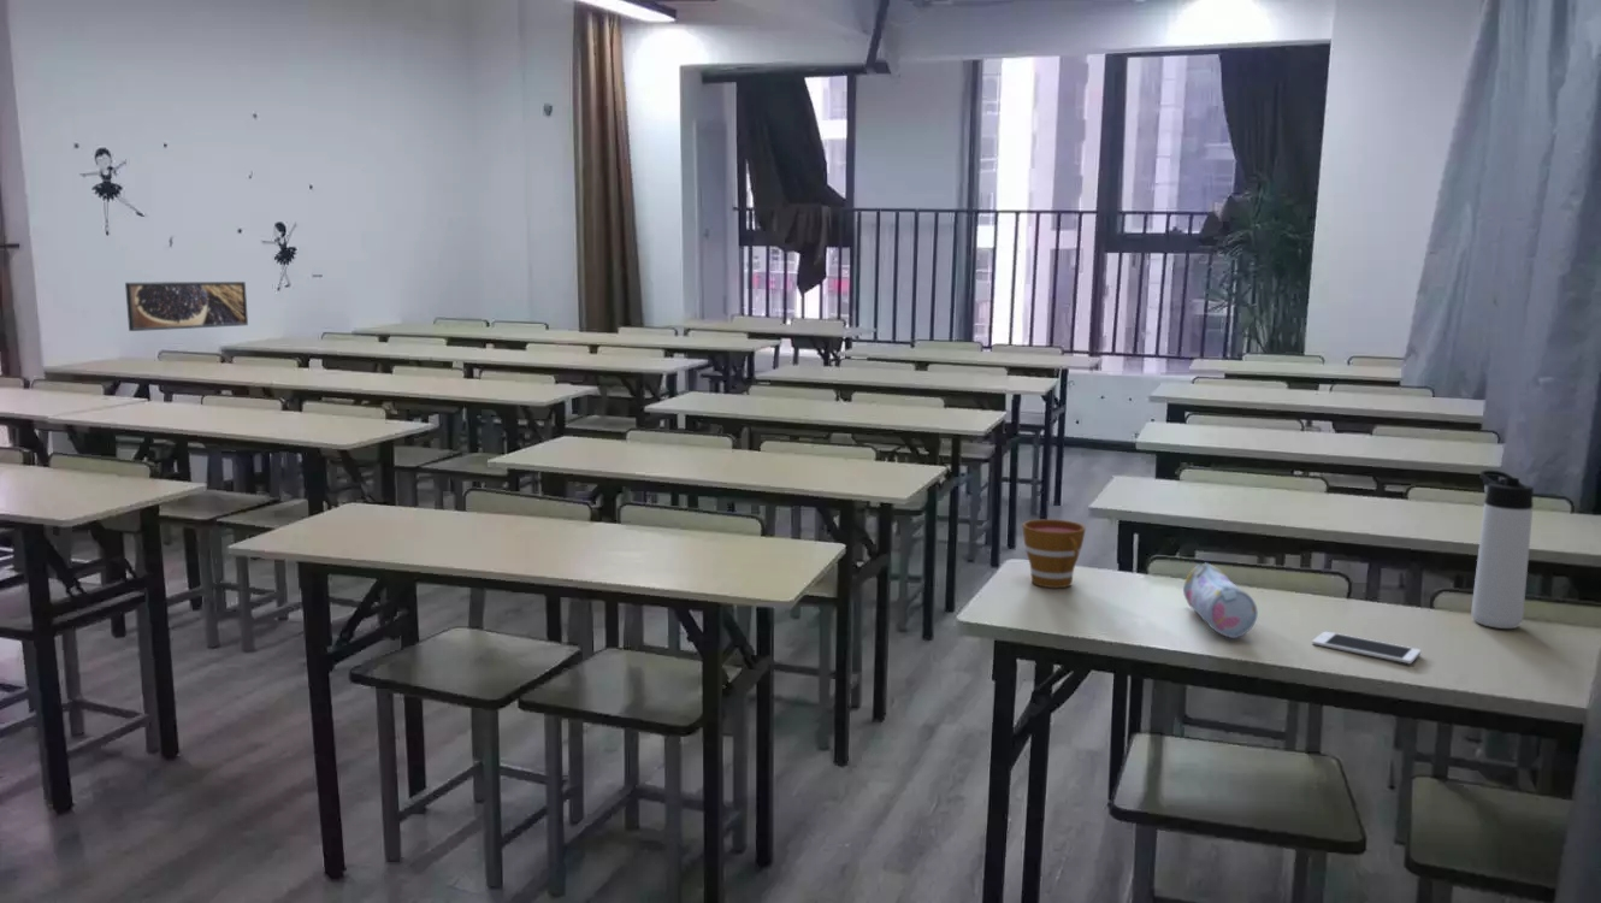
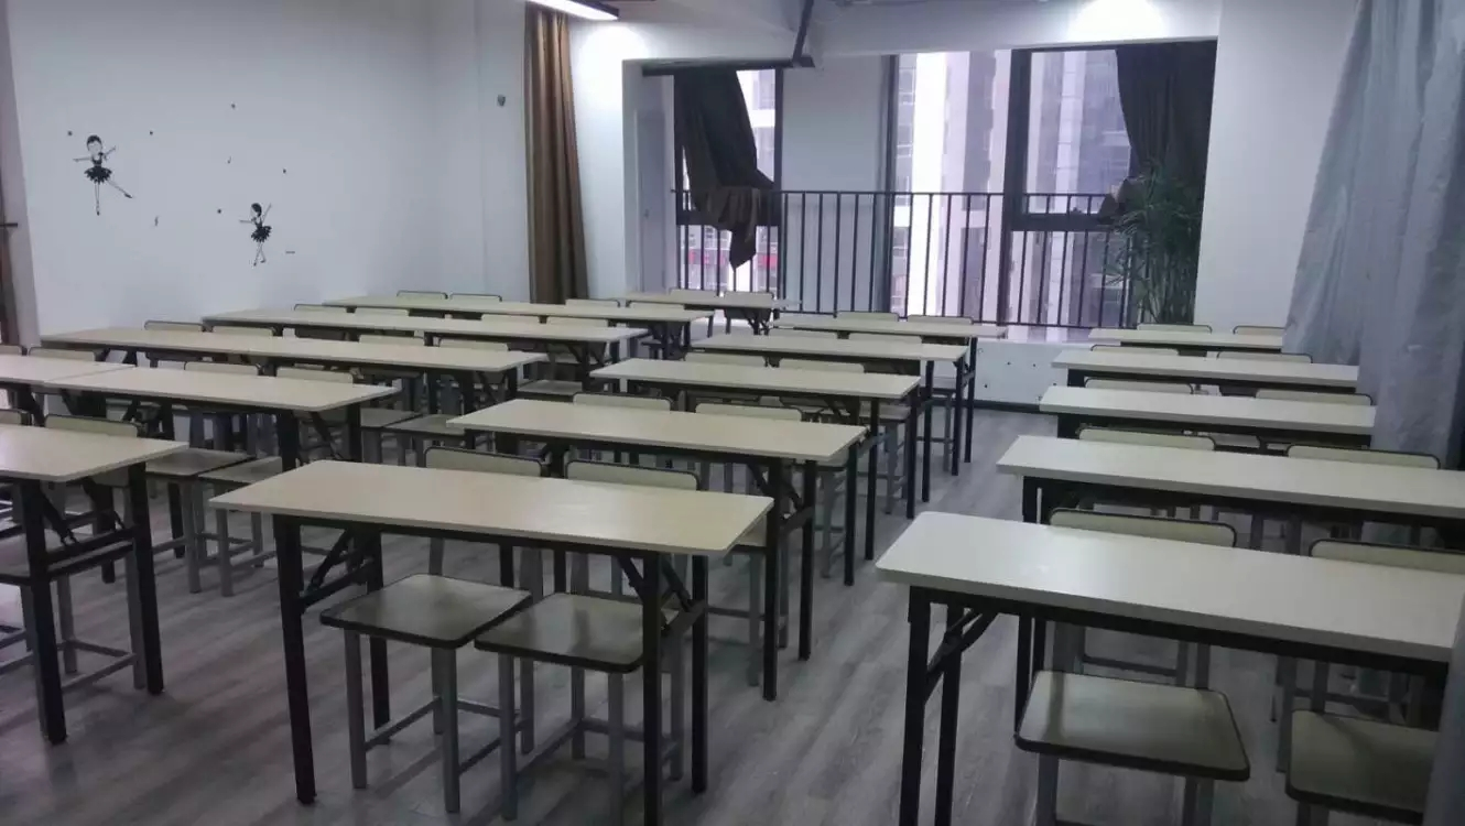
- cell phone [1311,631,1422,665]
- cup [1022,518,1087,589]
- thermos bottle [1471,470,1535,630]
- pencil case [1182,562,1259,639]
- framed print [124,281,249,332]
